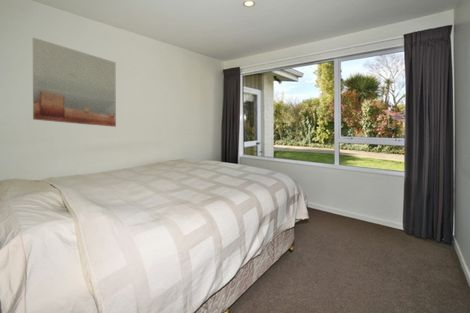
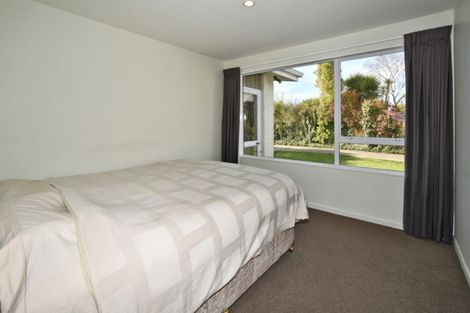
- wall art [32,37,117,128]
